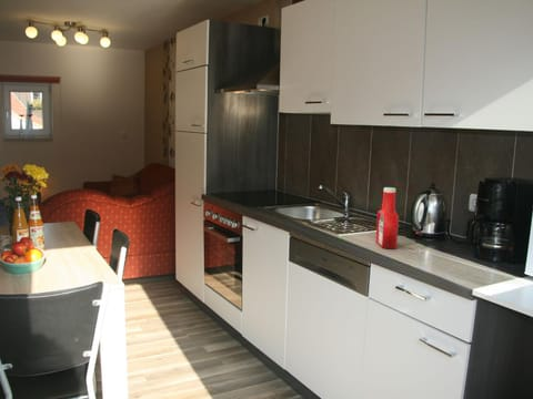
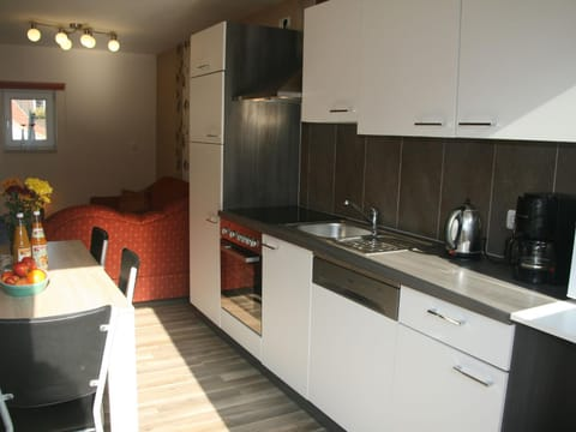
- soap bottle [374,186,400,250]
